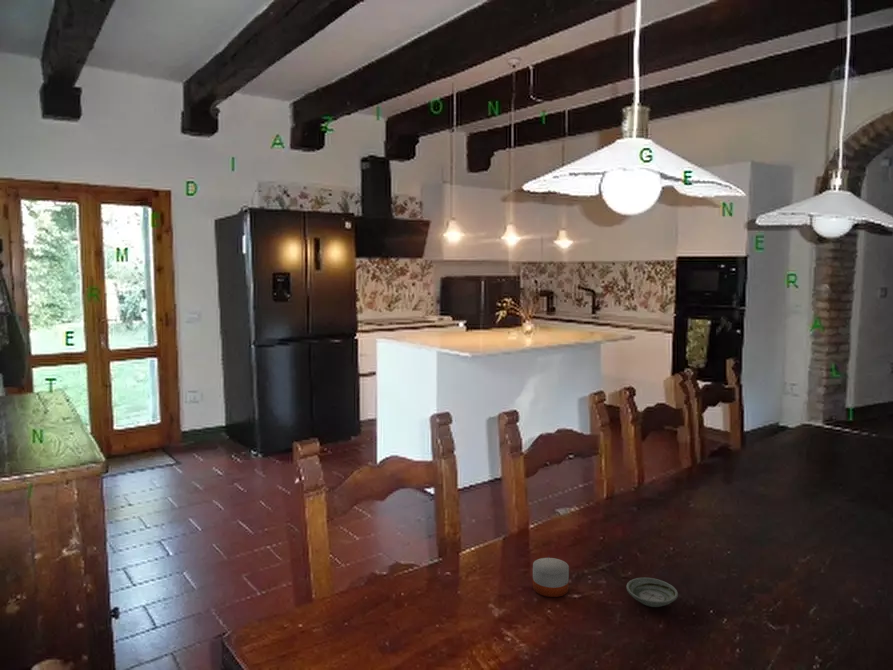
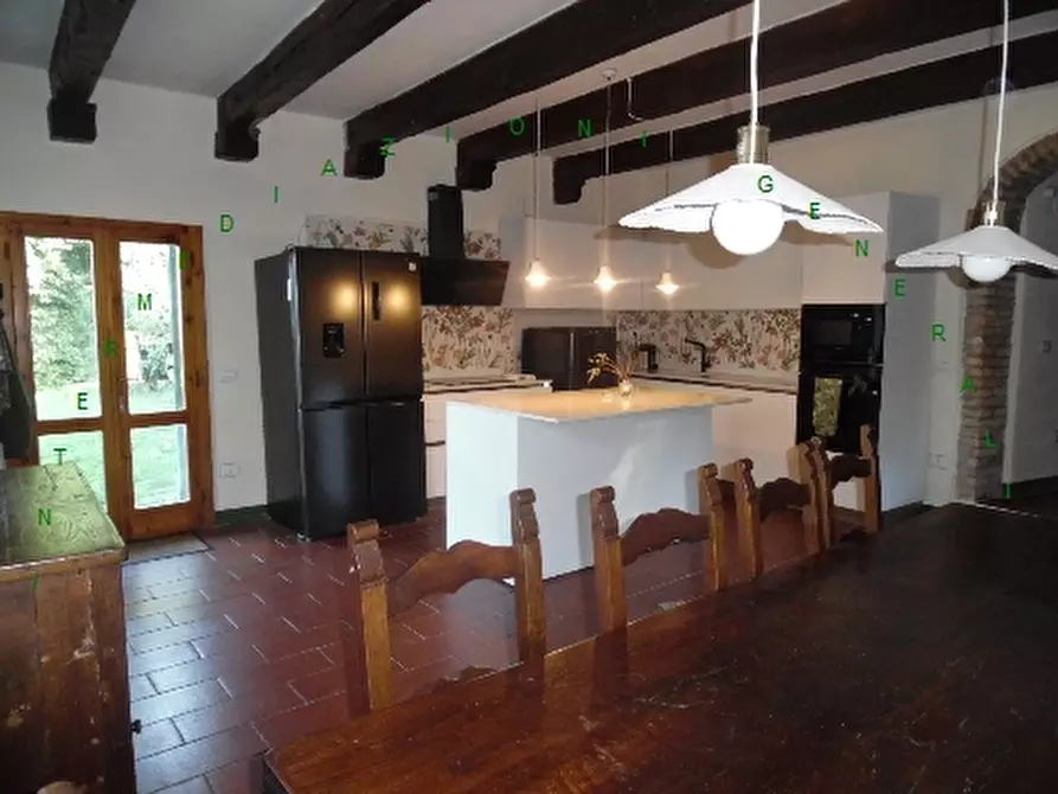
- candle [532,556,570,598]
- saucer [625,577,679,608]
